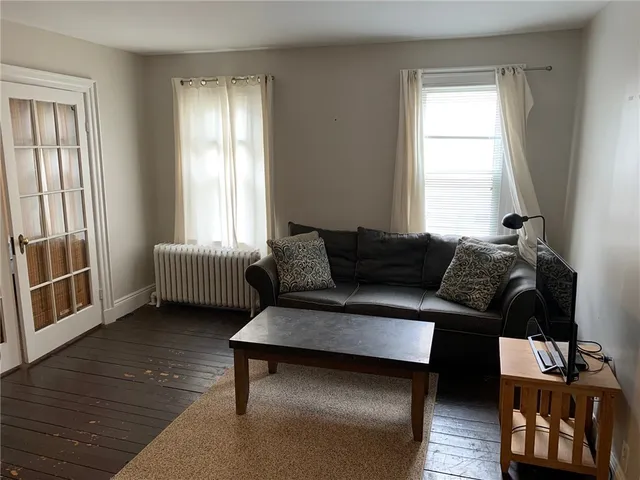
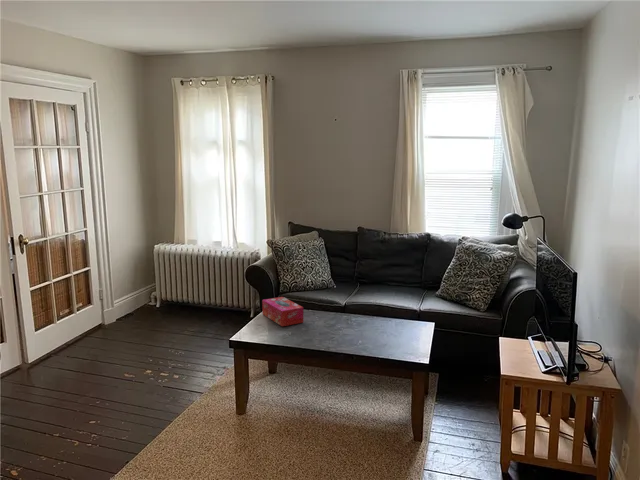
+ tissue box [261,296,304,327]
